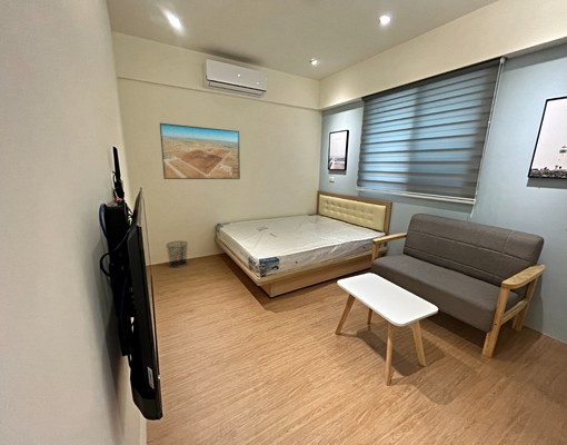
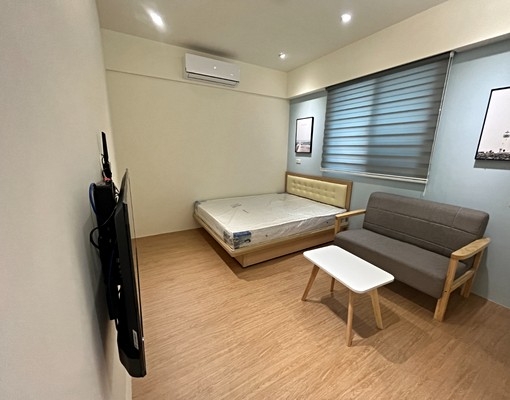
- waste bin [165,240,189,268]
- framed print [159,122,241,180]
